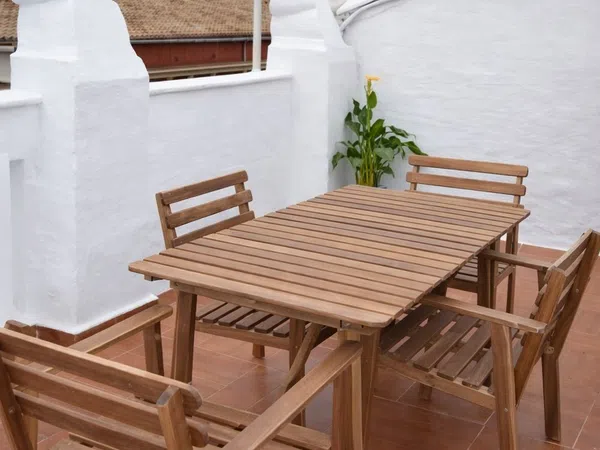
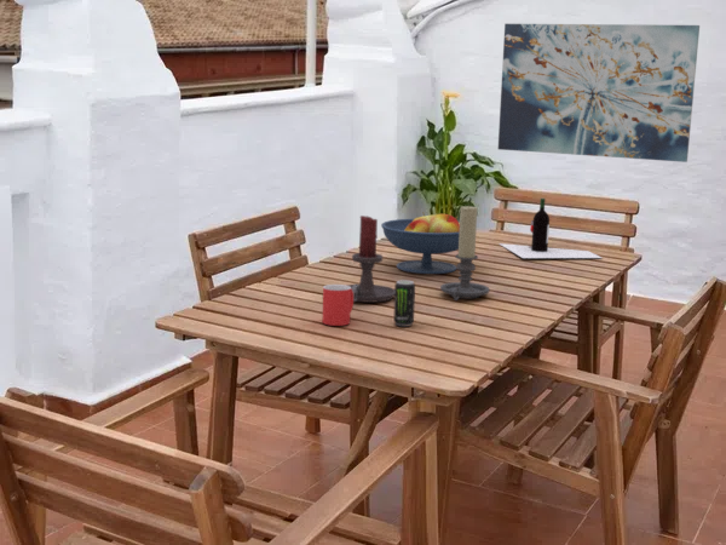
+ mug [321,283,355,327]
+ candle holder [346,214,394,304]
+ wall art [497,23,701,164]
+ beverage can [392,279,416,328]
+ wine bottle [499,197,603,259]
+ candle holder [439,203,491,302]
+ fruit bowl [380,211,460,275]
